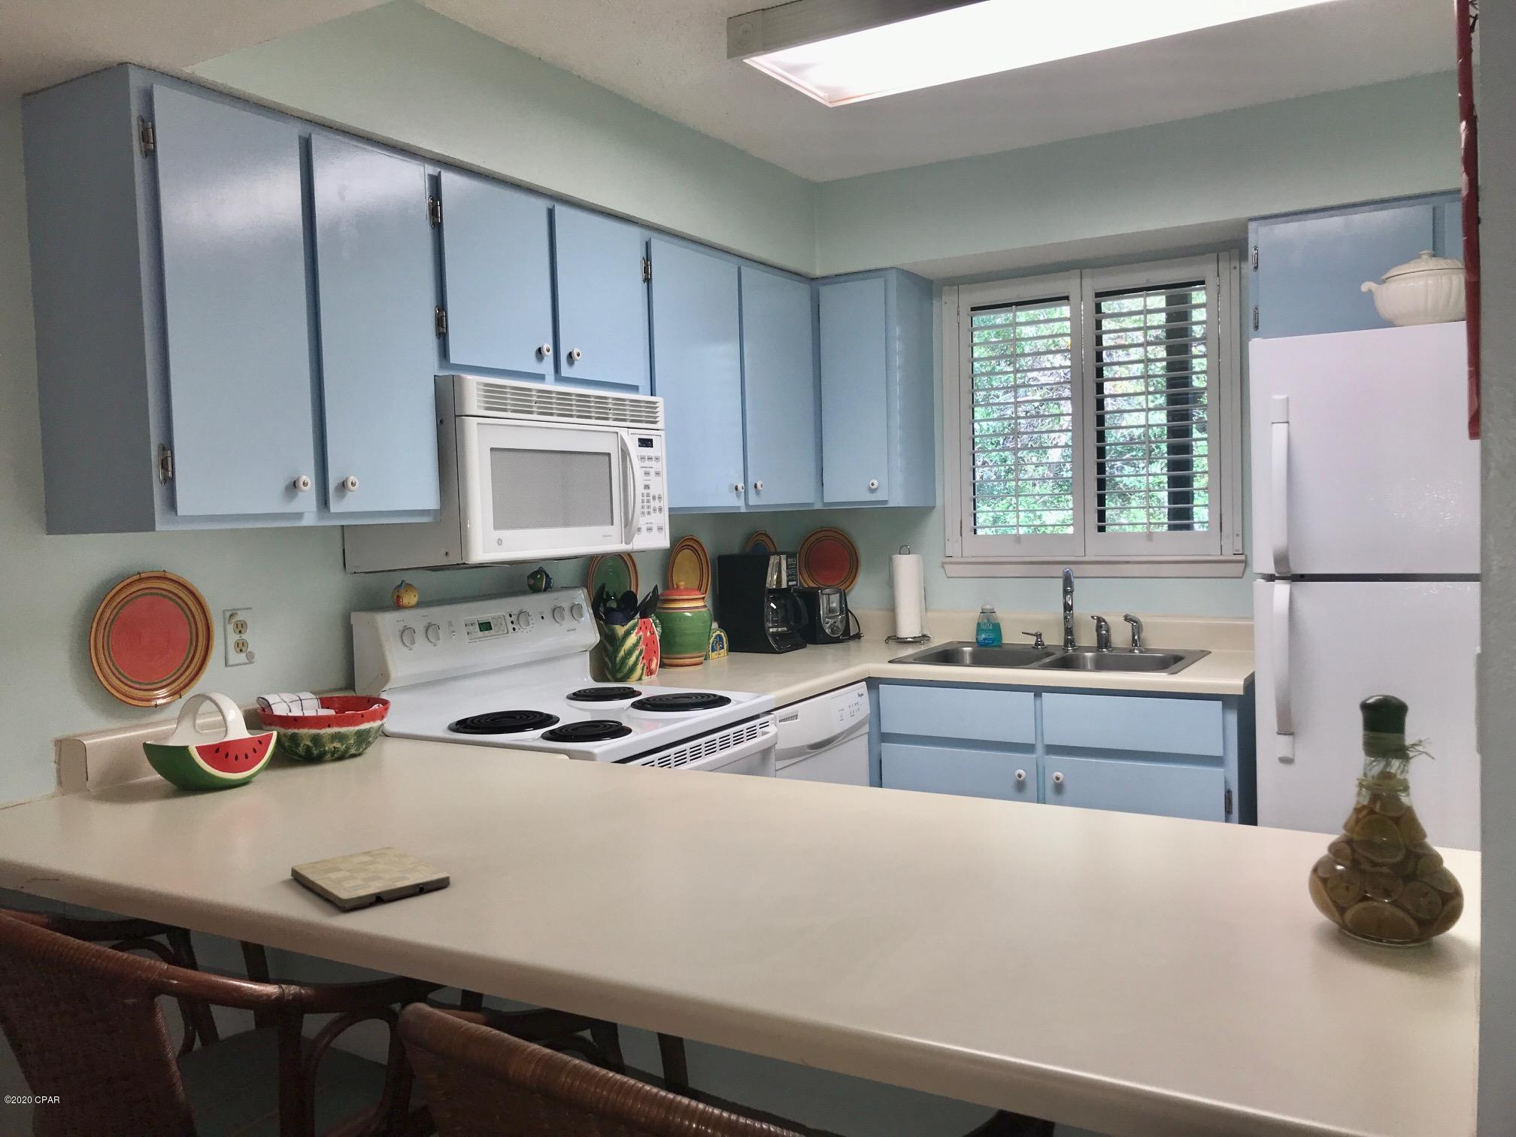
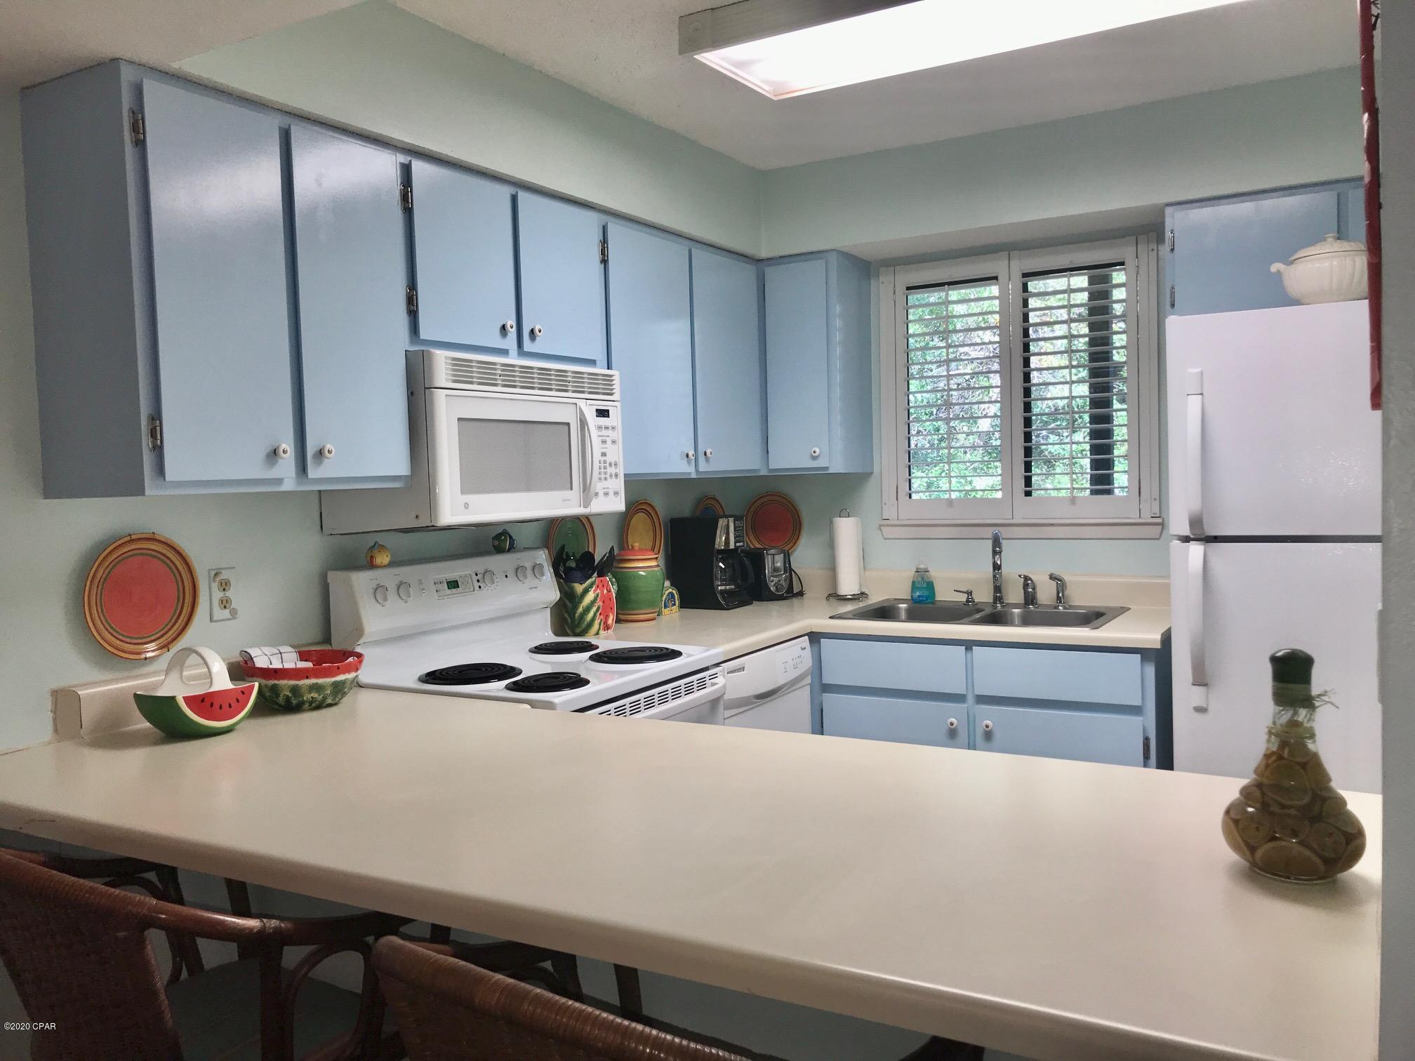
- cutting board [290,846,451,911]
